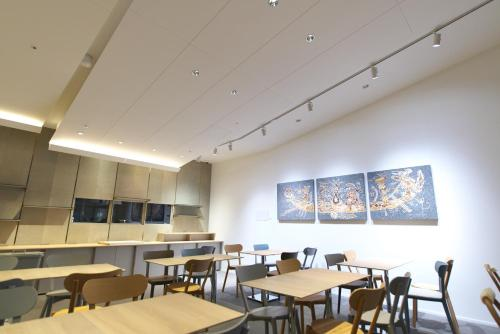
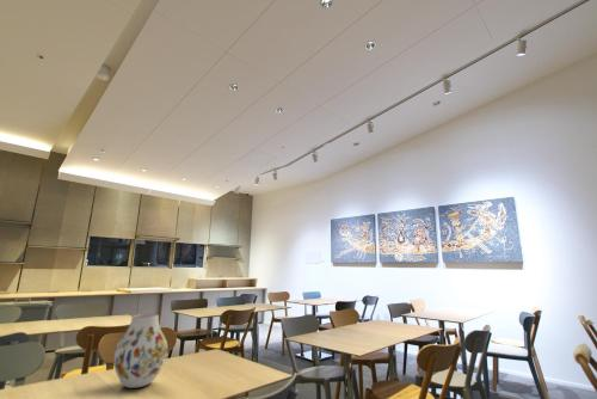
+ vase [112,312,168,389]
